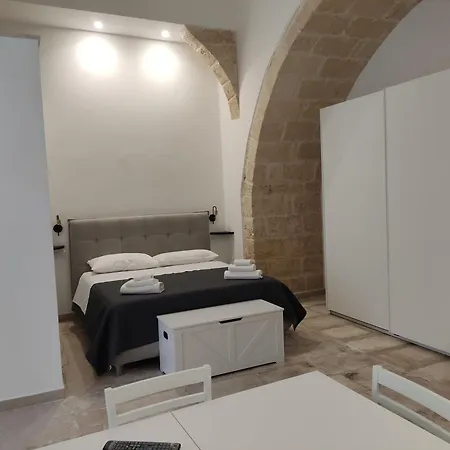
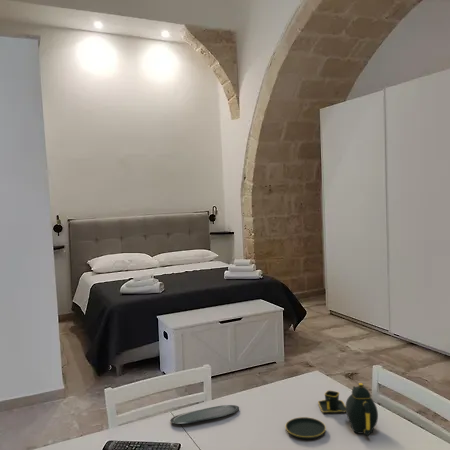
+ teapot [285,382,379,440]
+ oval tray [169,404,240,425]
